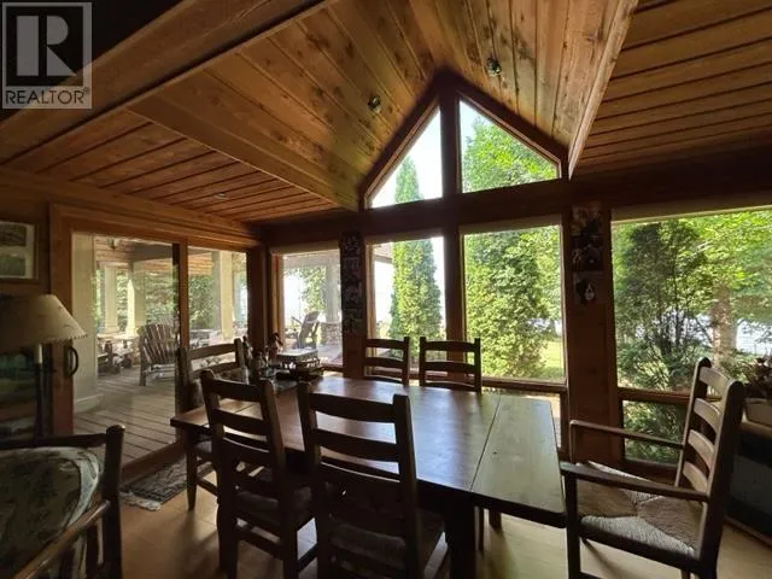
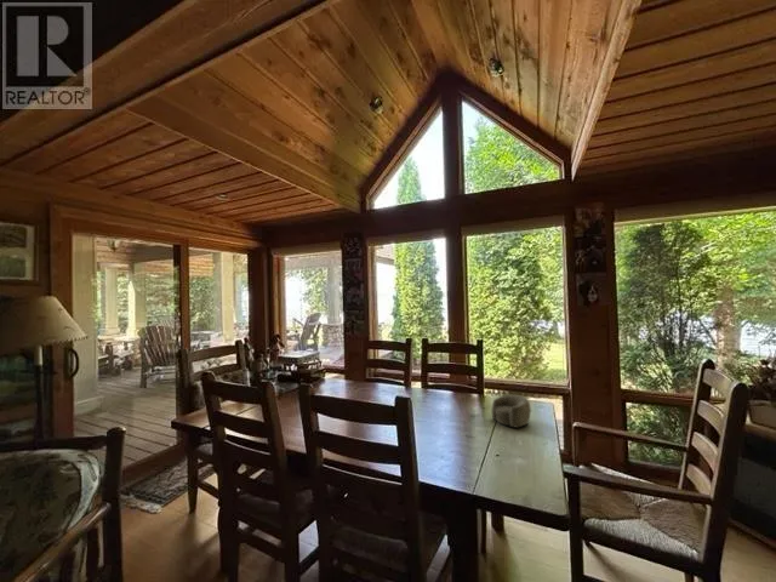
+ decorative bowl [490,394,532,429]
